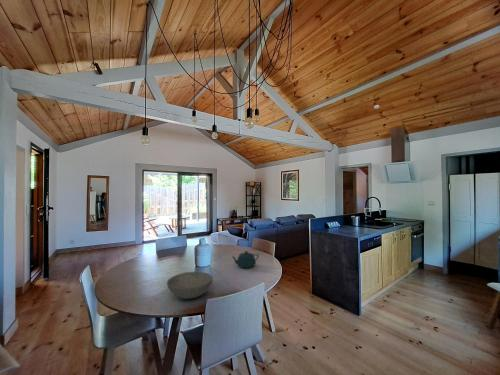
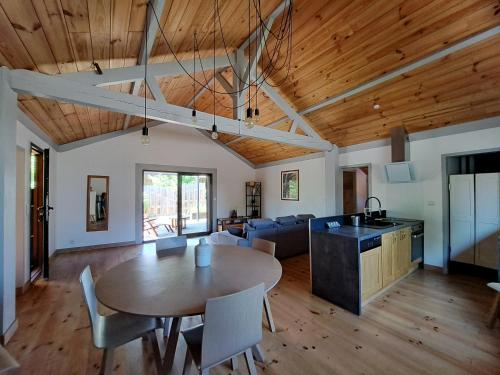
- teapot [232,250,260,269]
- bowl [166,271,214,300]
